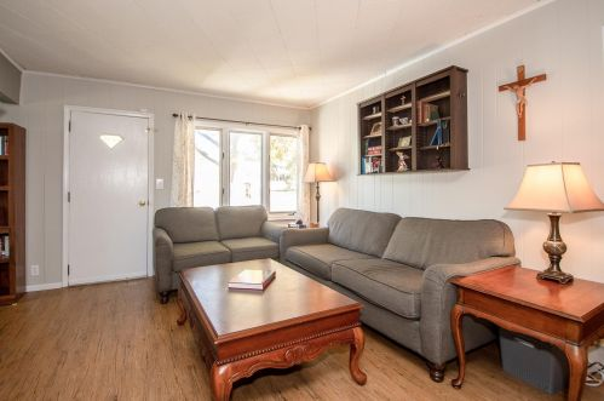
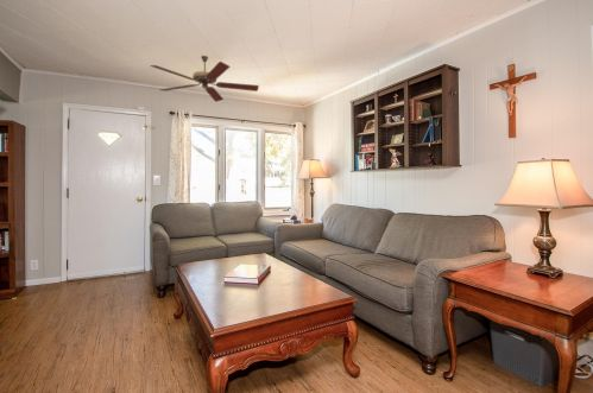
+ ceiling fan [149,55,260,103]
